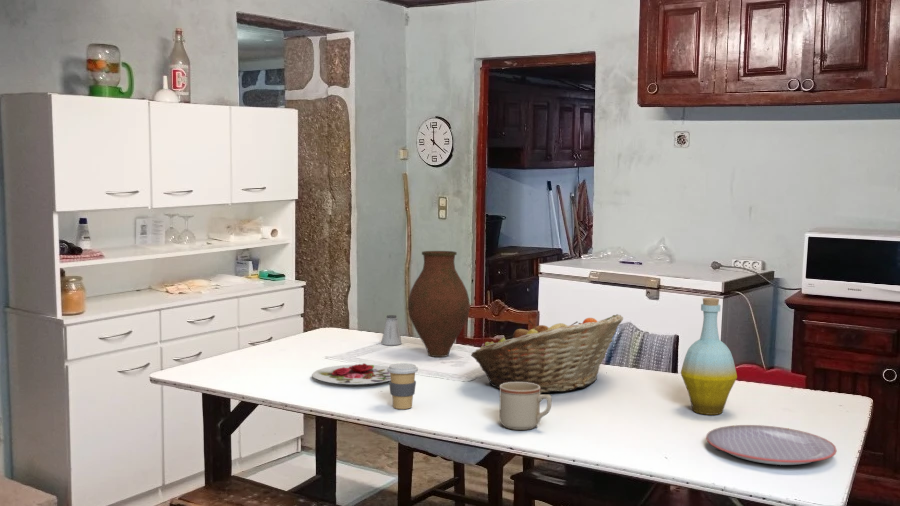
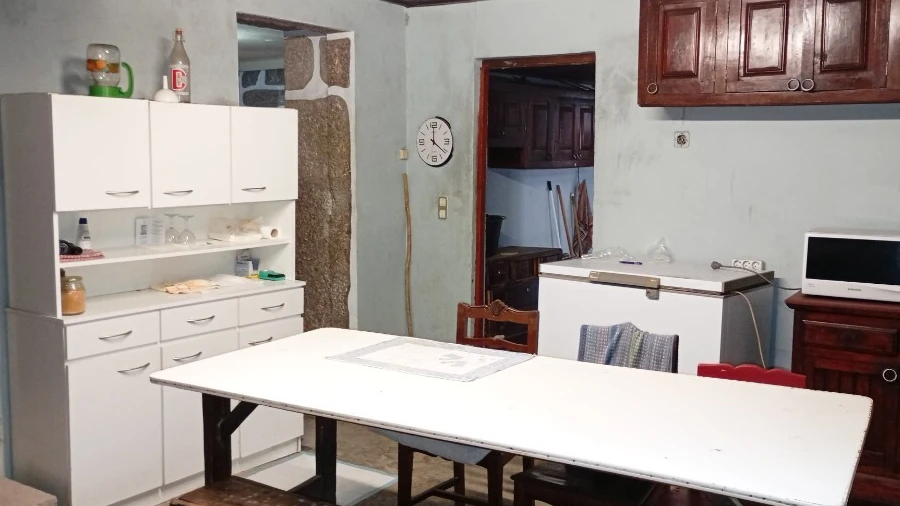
- vase [407,250,471,358]
- coffee cup [387,362,419,410]
- plate [311,362,391,386]
- fruit basket [470,313,624,394]
- plate [705,424,838,466]
- mug [499,382,553,431]
- bottle [680,297,738,416]
- saltshaker [380,314,403,346]
